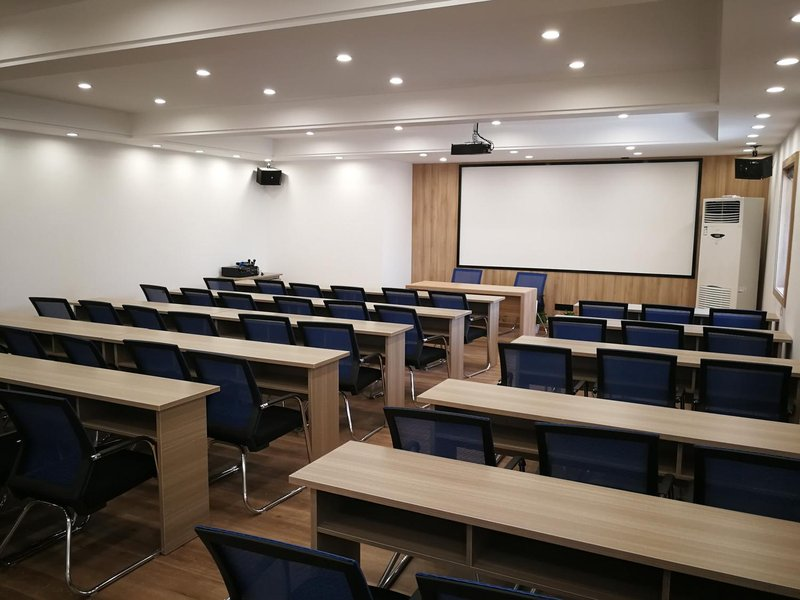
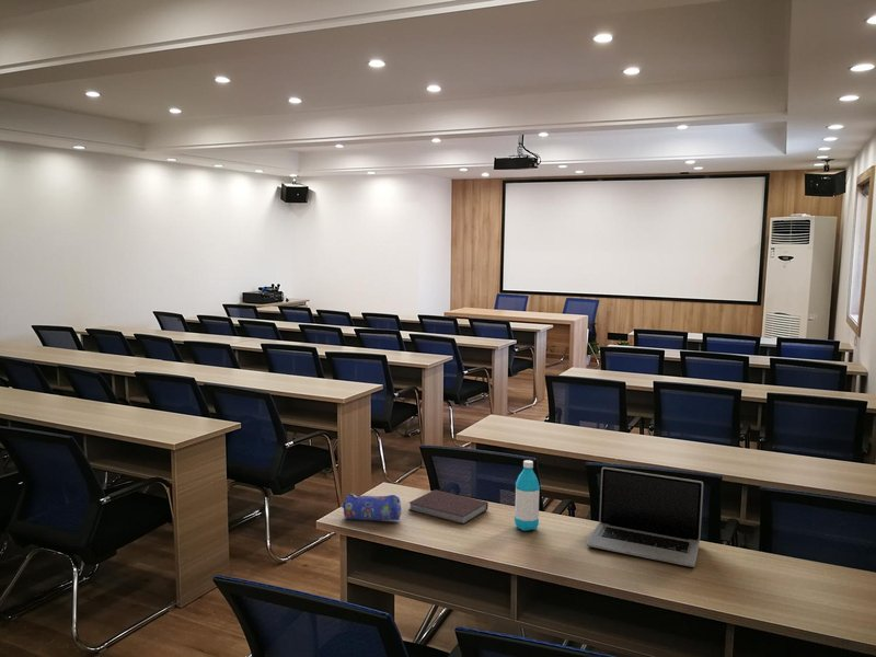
+ water bottle [514,459,541,532]
+ pencil case [339,492,403,521]
+ laptop [585,466,704,568]
+ notebook [407,488,489,526]
